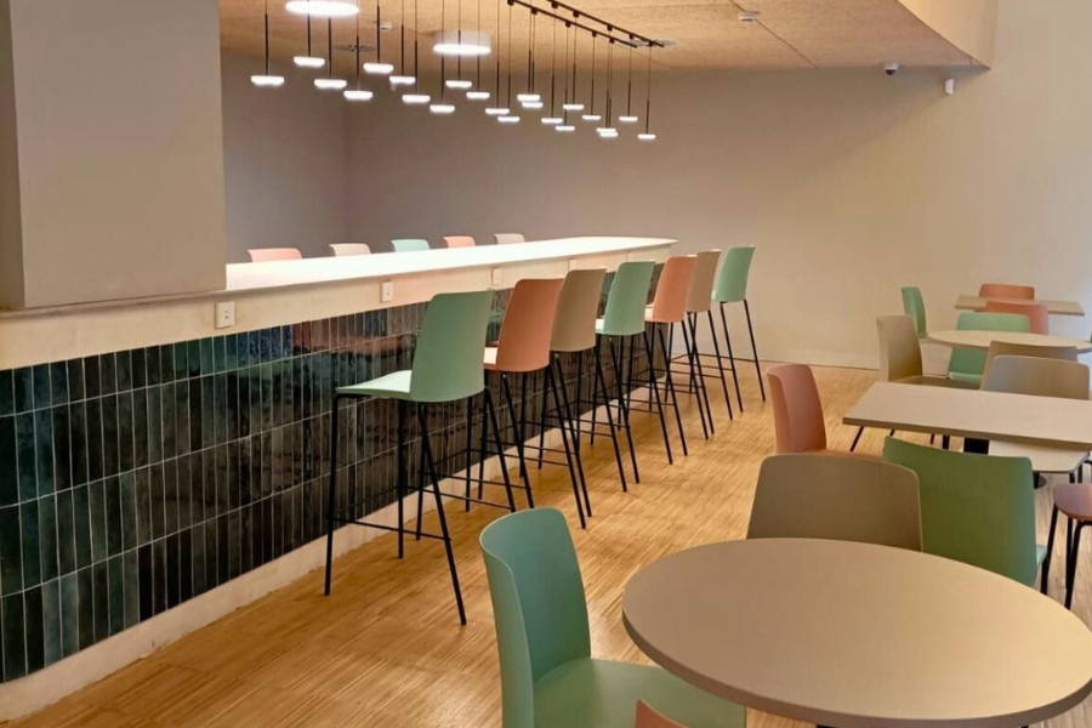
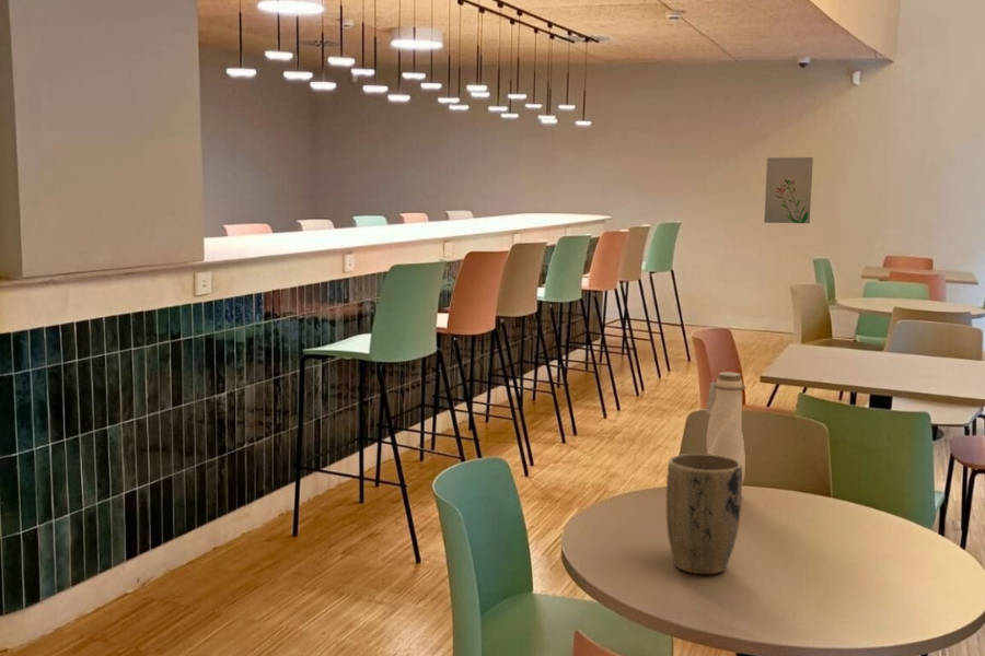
+ water bottle [705,371,748,485]
+ wall art [763,156,814,224]
+ plant pot [665,453,743,575]
